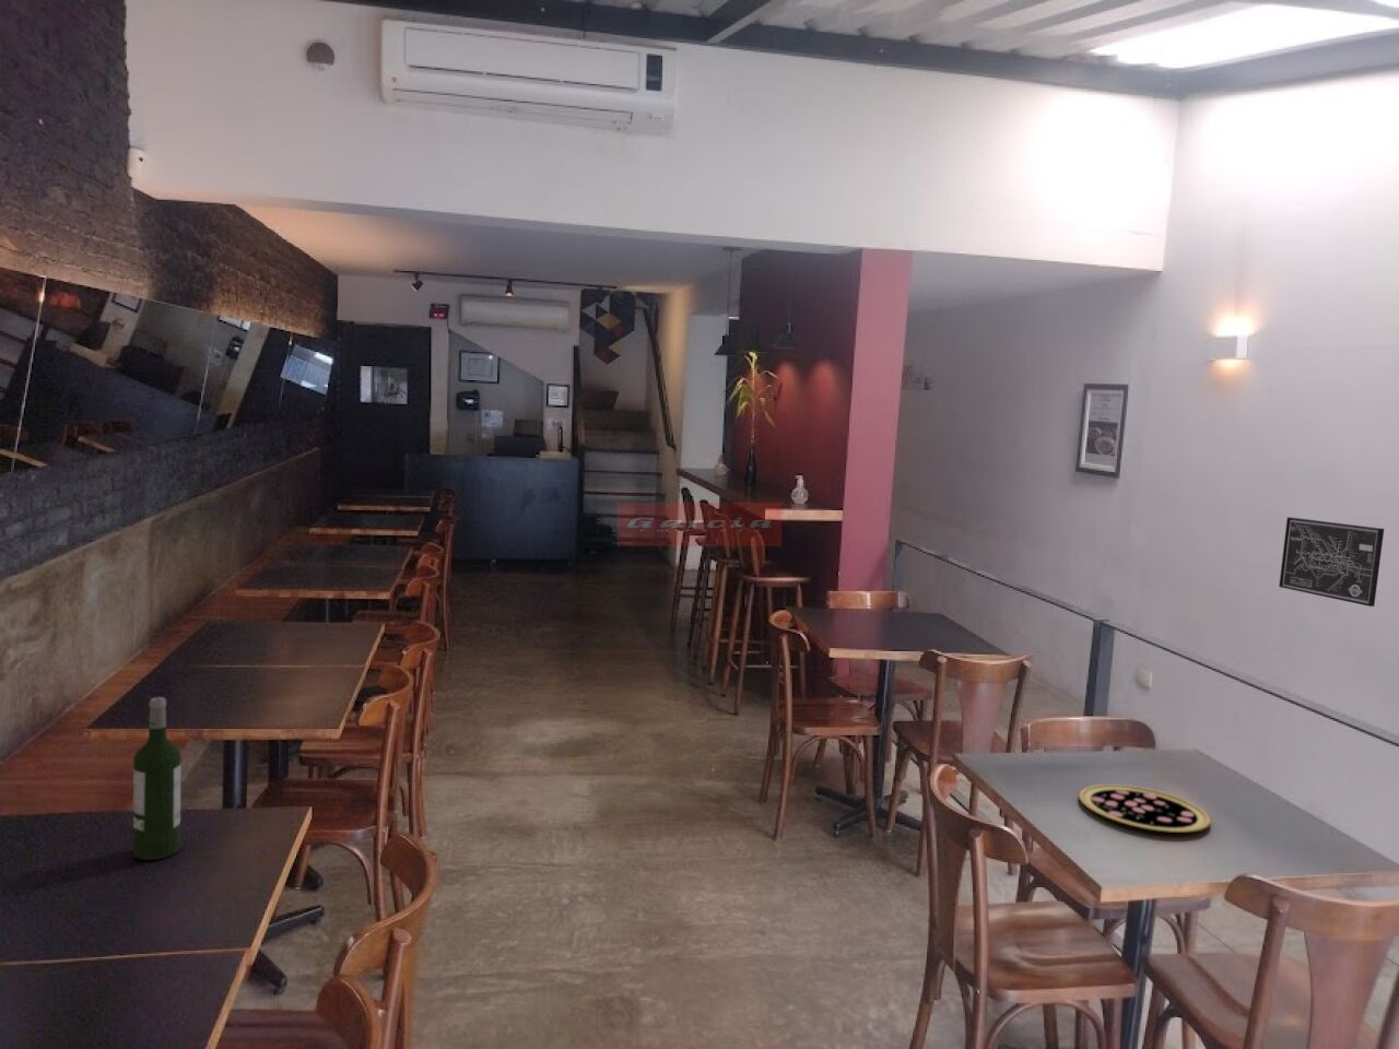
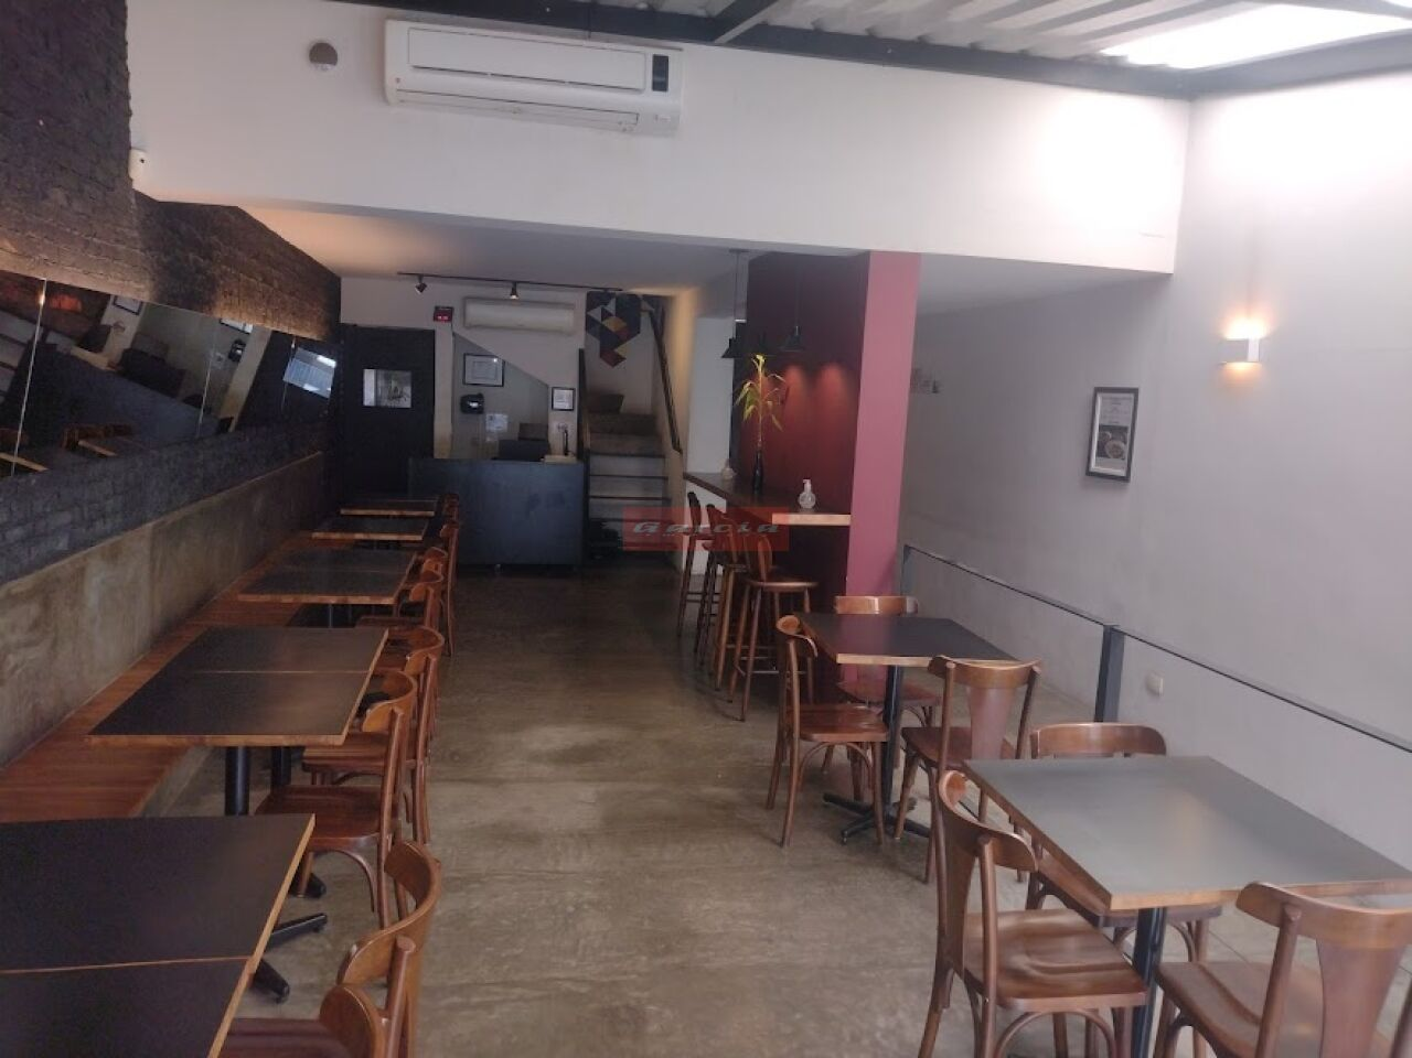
- wall art [1278,516,1385,607]
- wine bottle [132,696,183,861]
- pizza [1077,783,1212,834]
